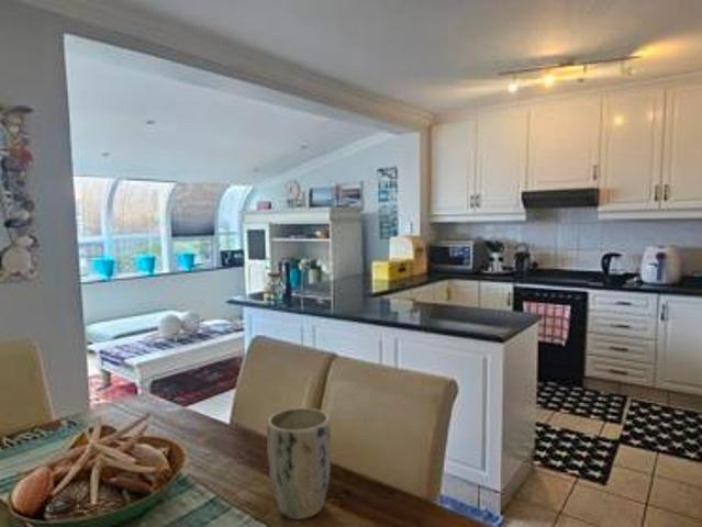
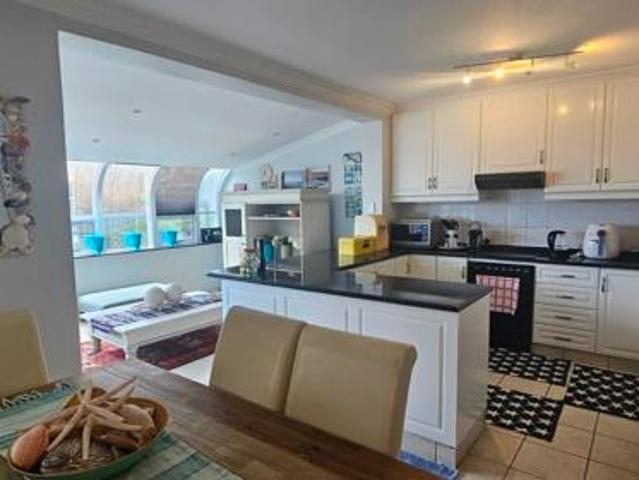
- plant pot [266,406,332,520]
